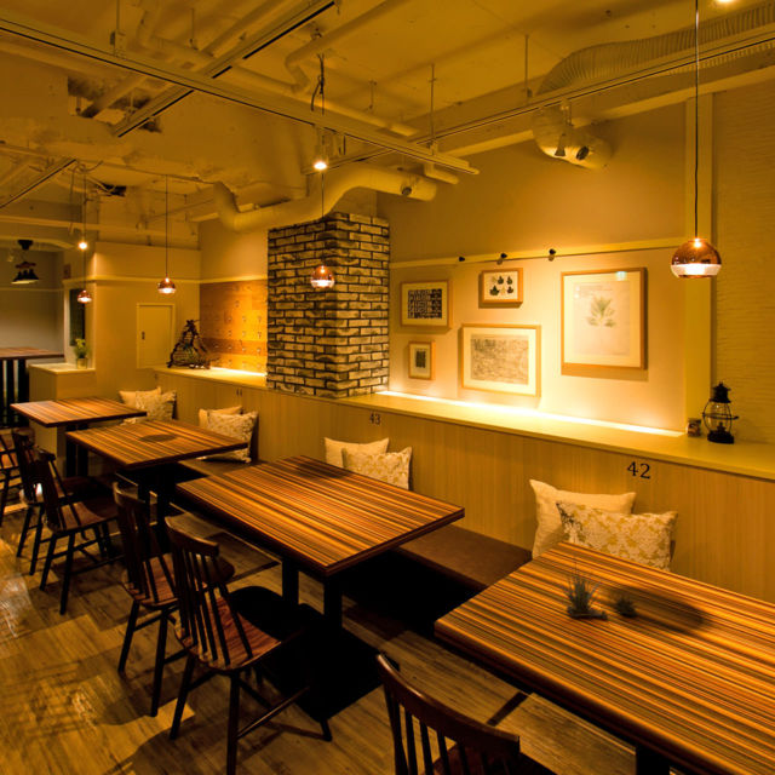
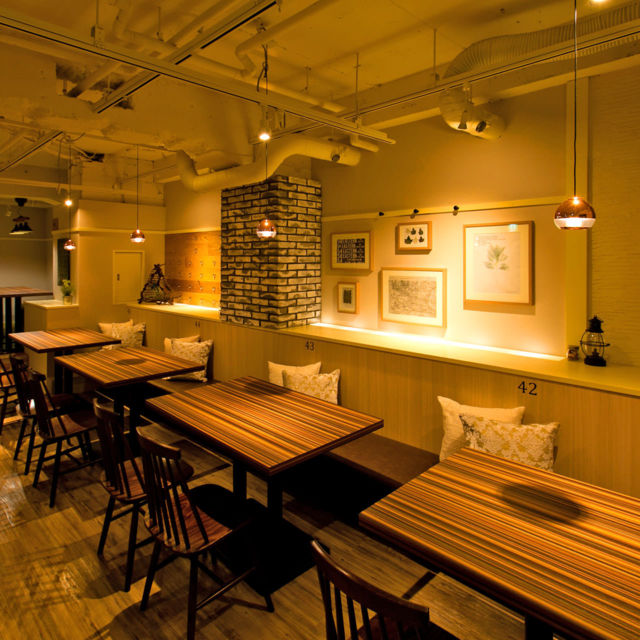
- succulent plant [551,553,639,620]
